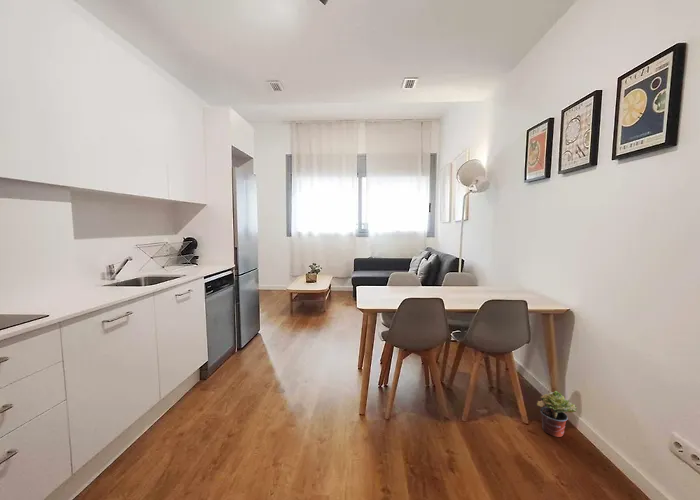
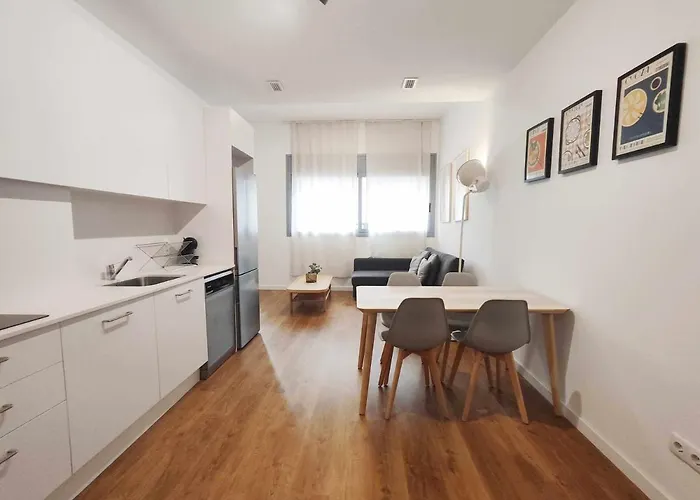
- potted plant [536,390,578,438]
